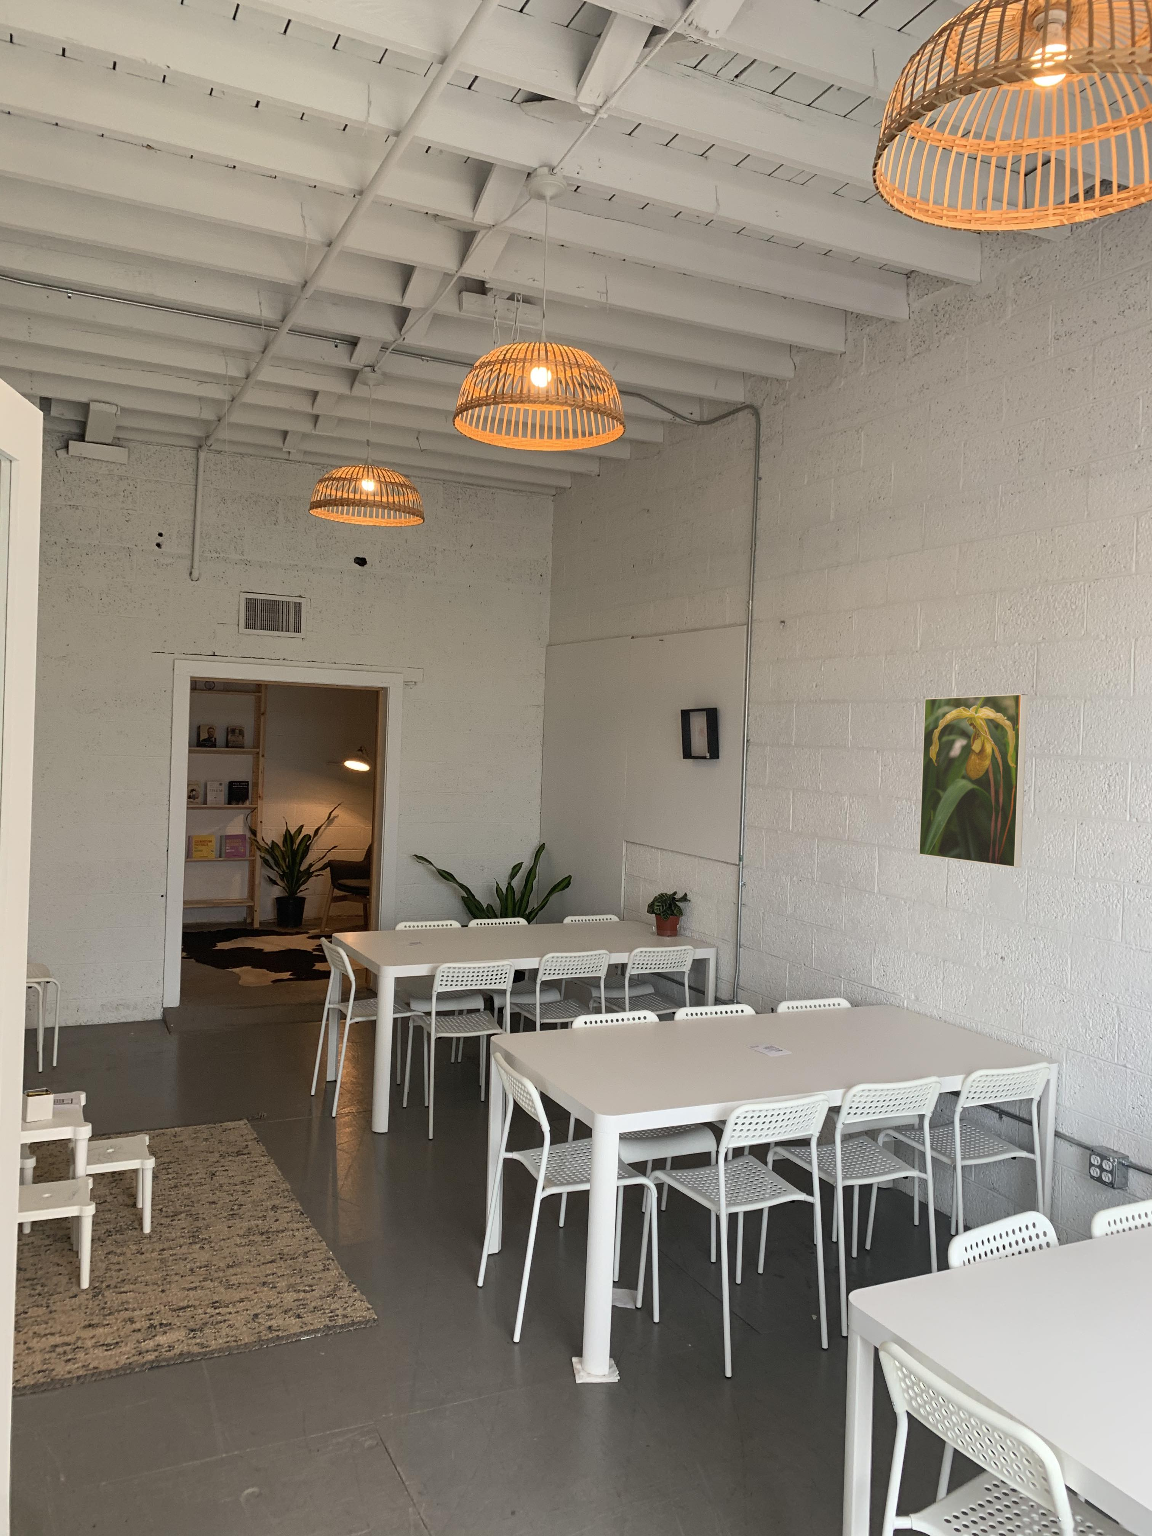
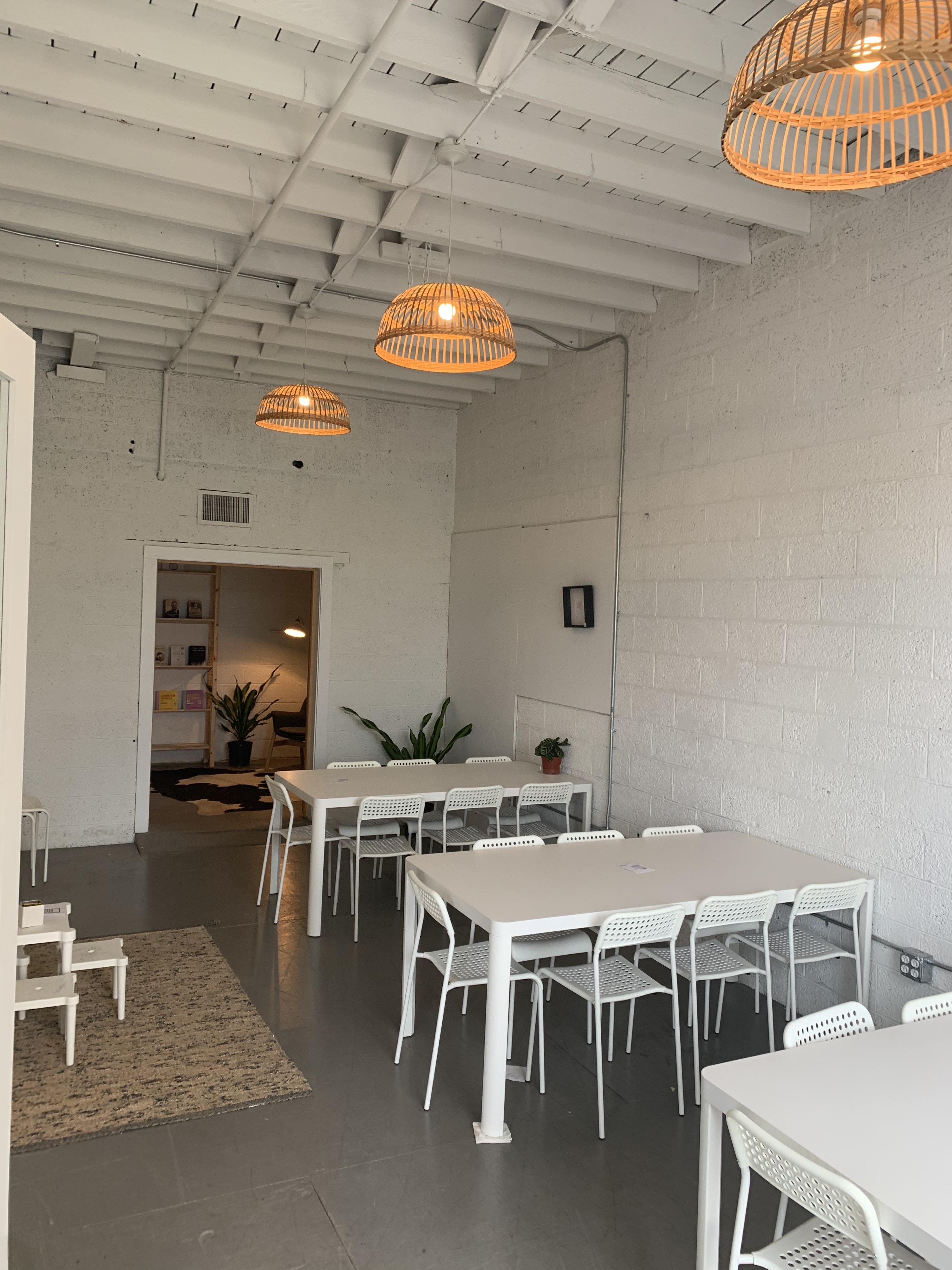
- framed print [918,693,1029,868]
